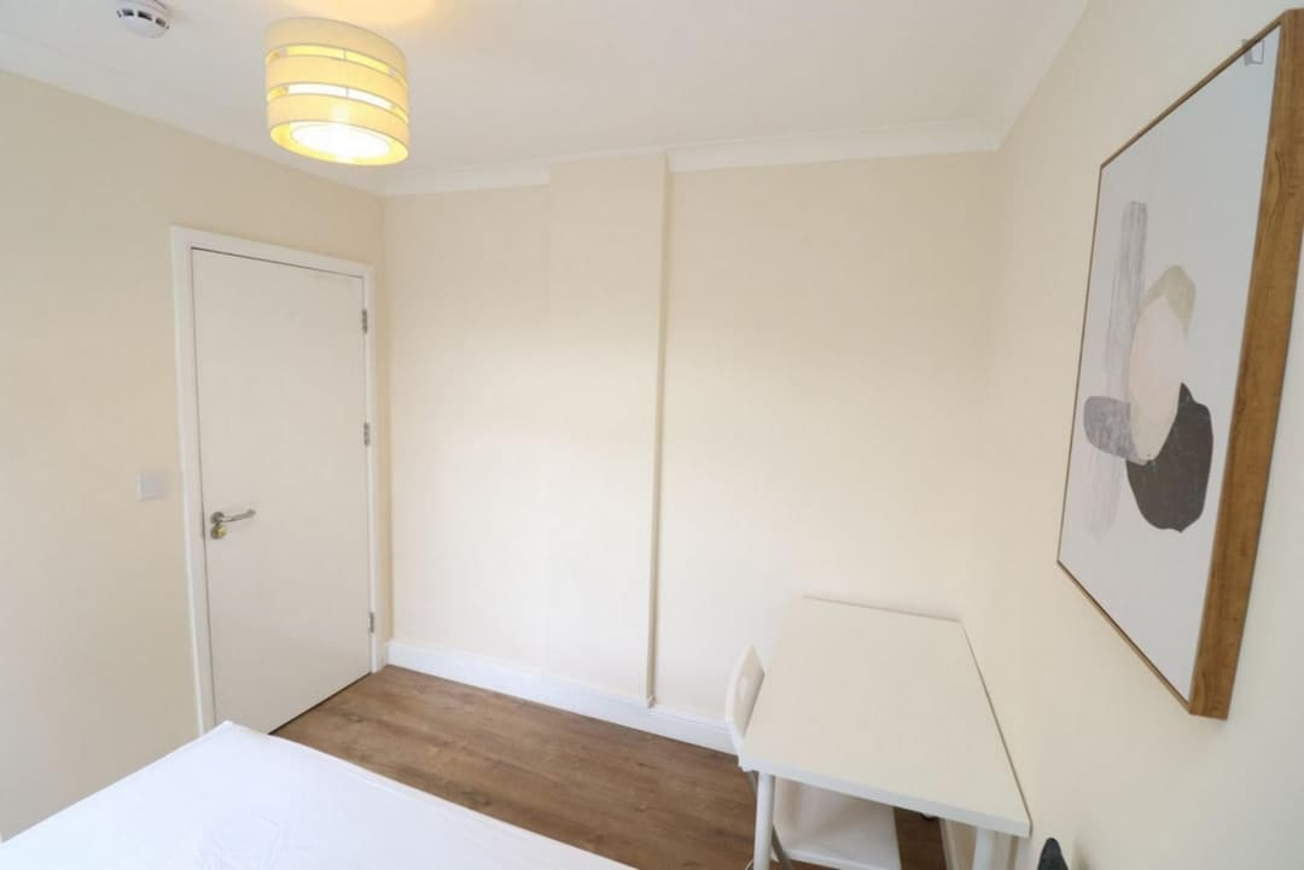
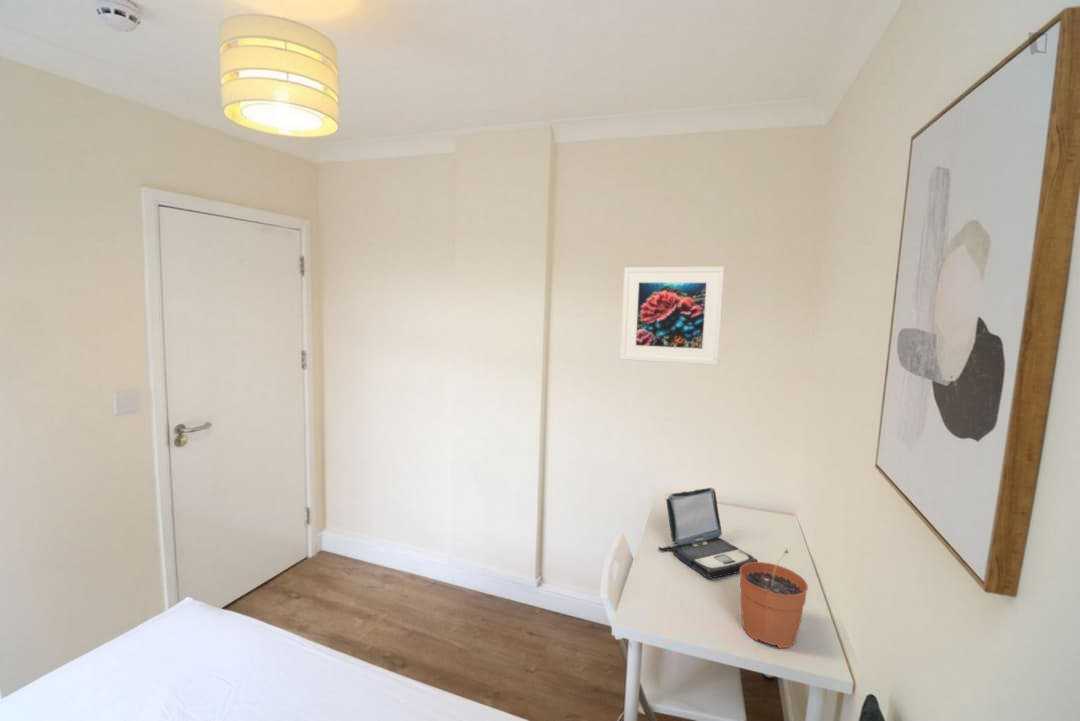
+ laptop [658,487,759,580]
+ plant pot [739,548,809,649]
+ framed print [619,265,725,366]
